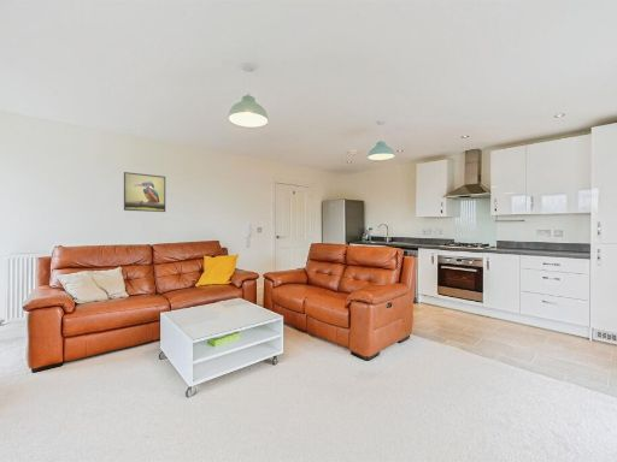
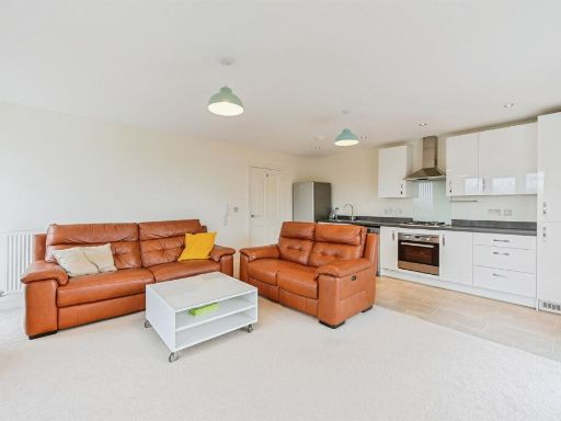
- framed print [123,171,166,213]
